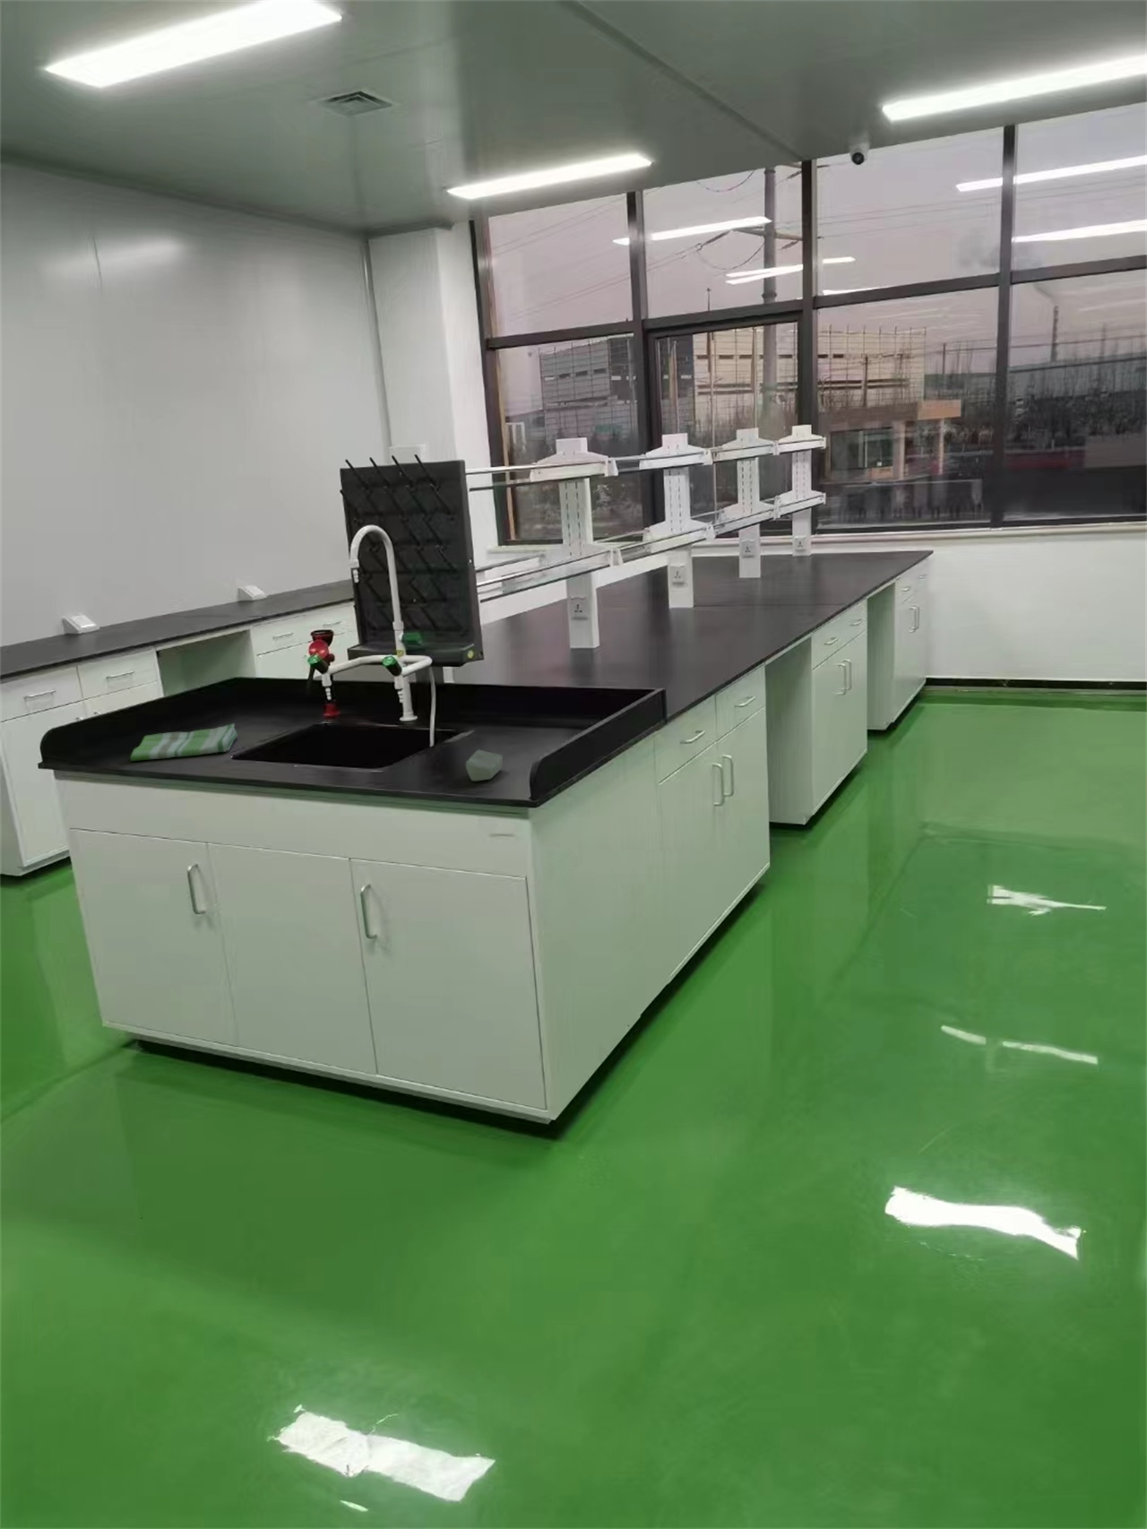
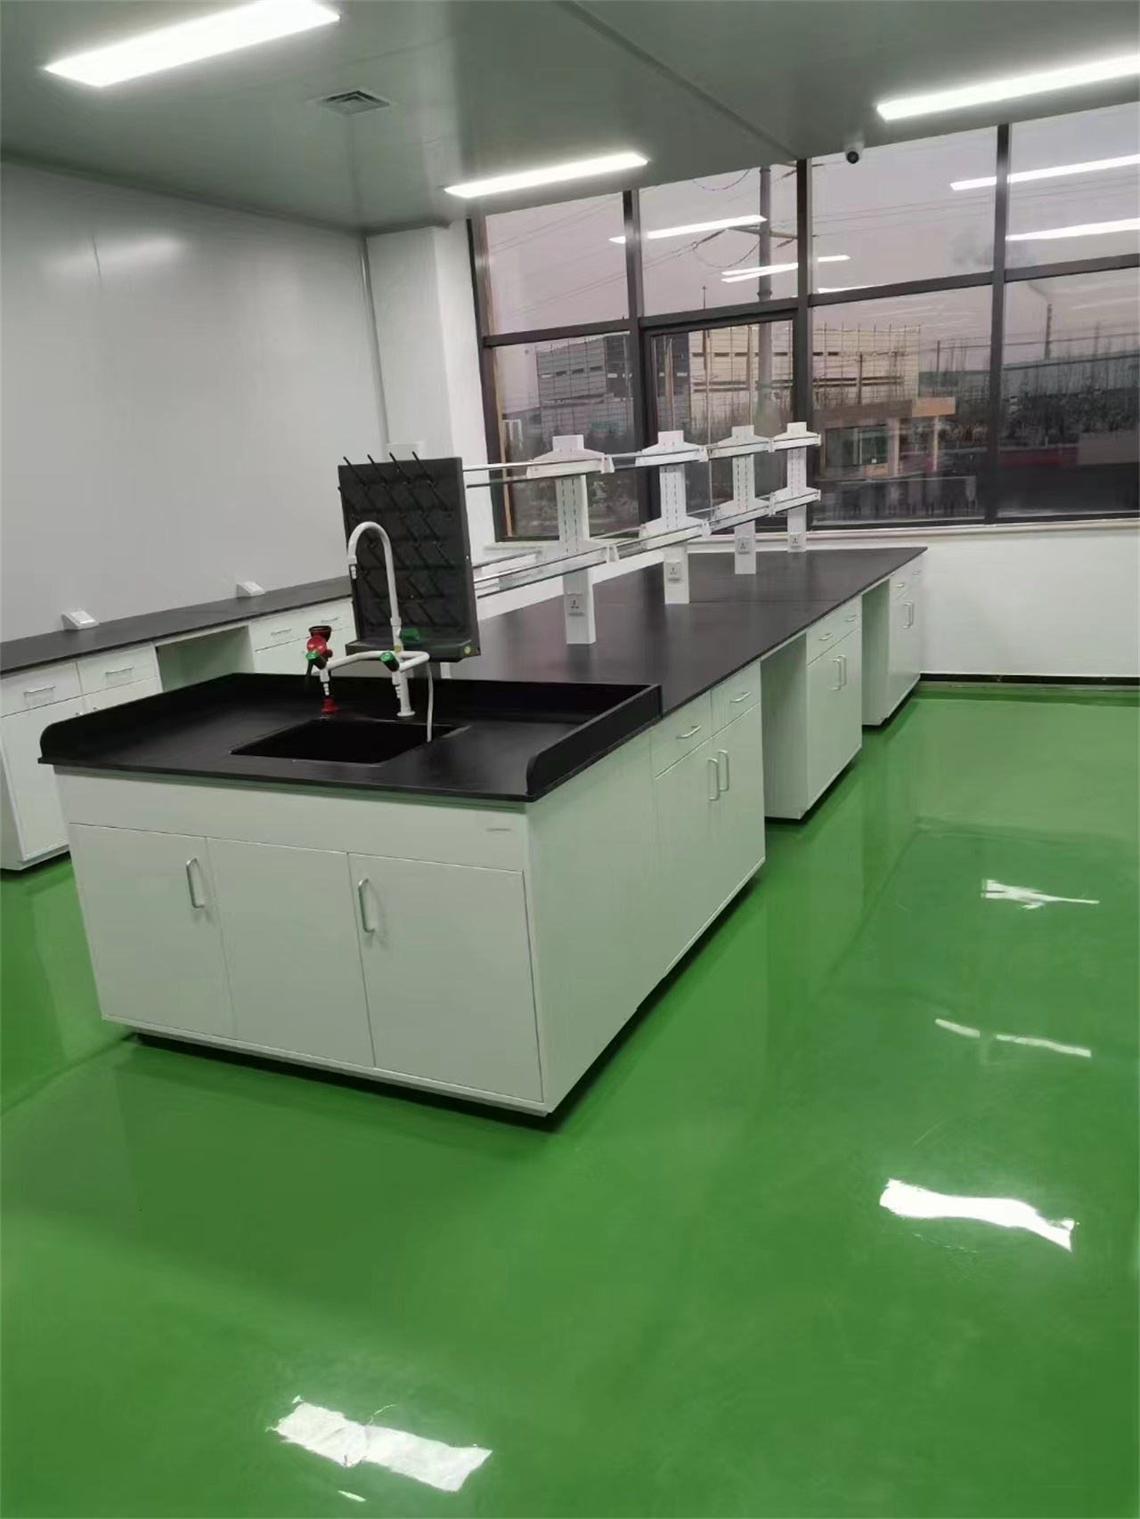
- dish towel [129,723,239,761]
- soap bar [465,749,504,782]
